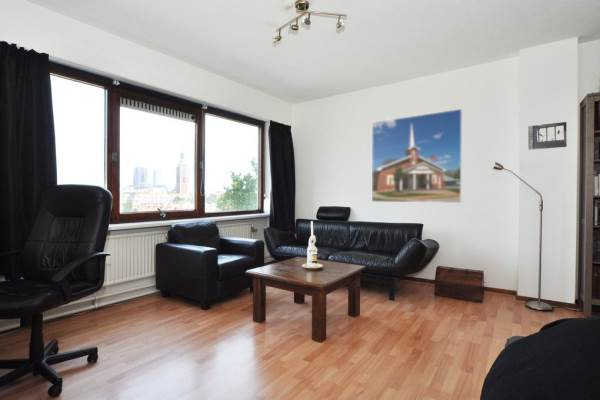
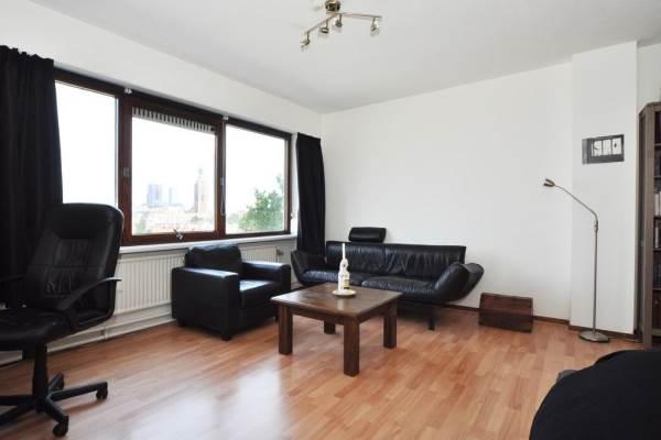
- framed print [371,108,463,204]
